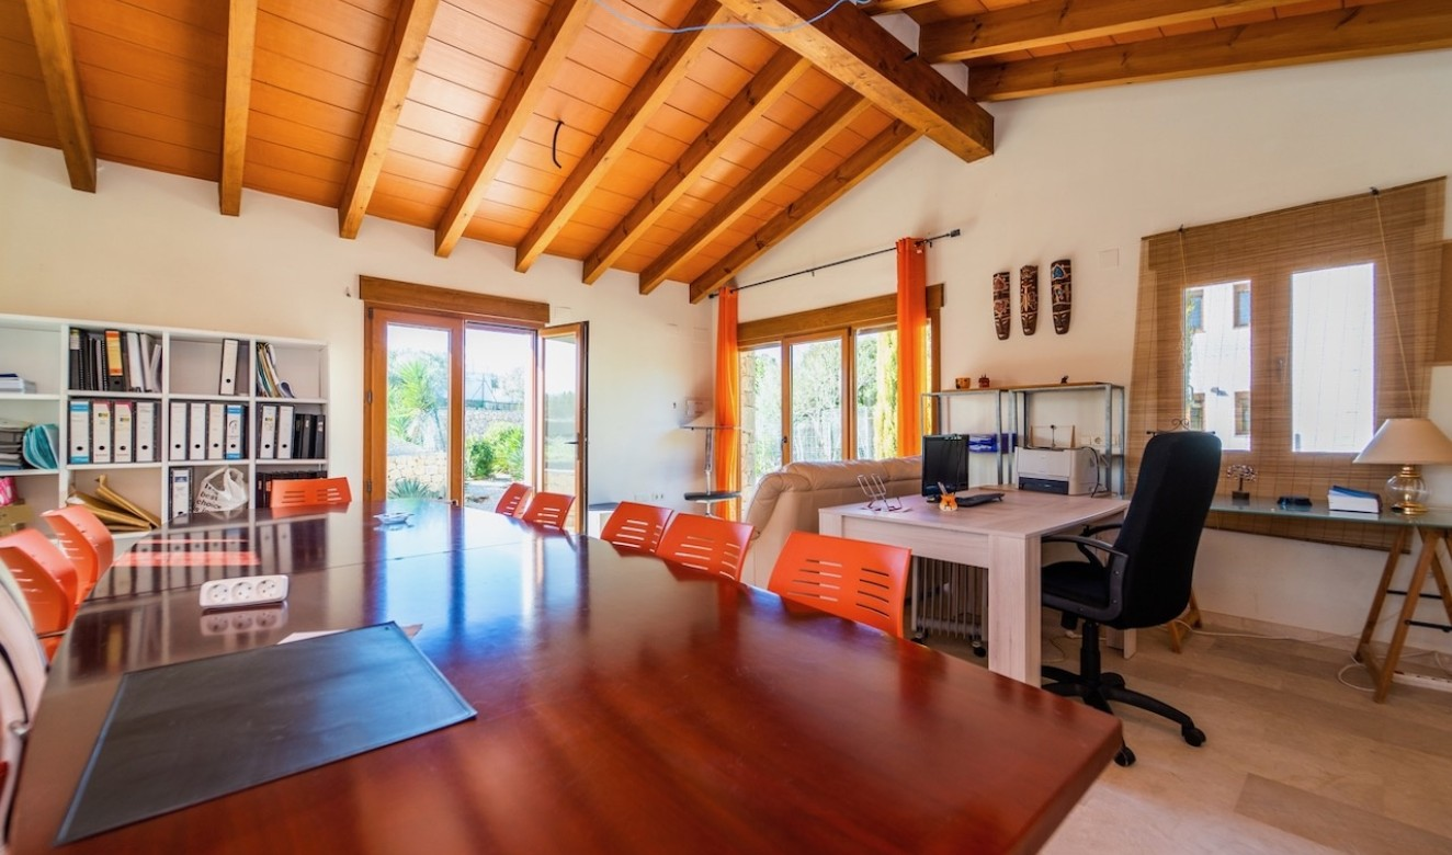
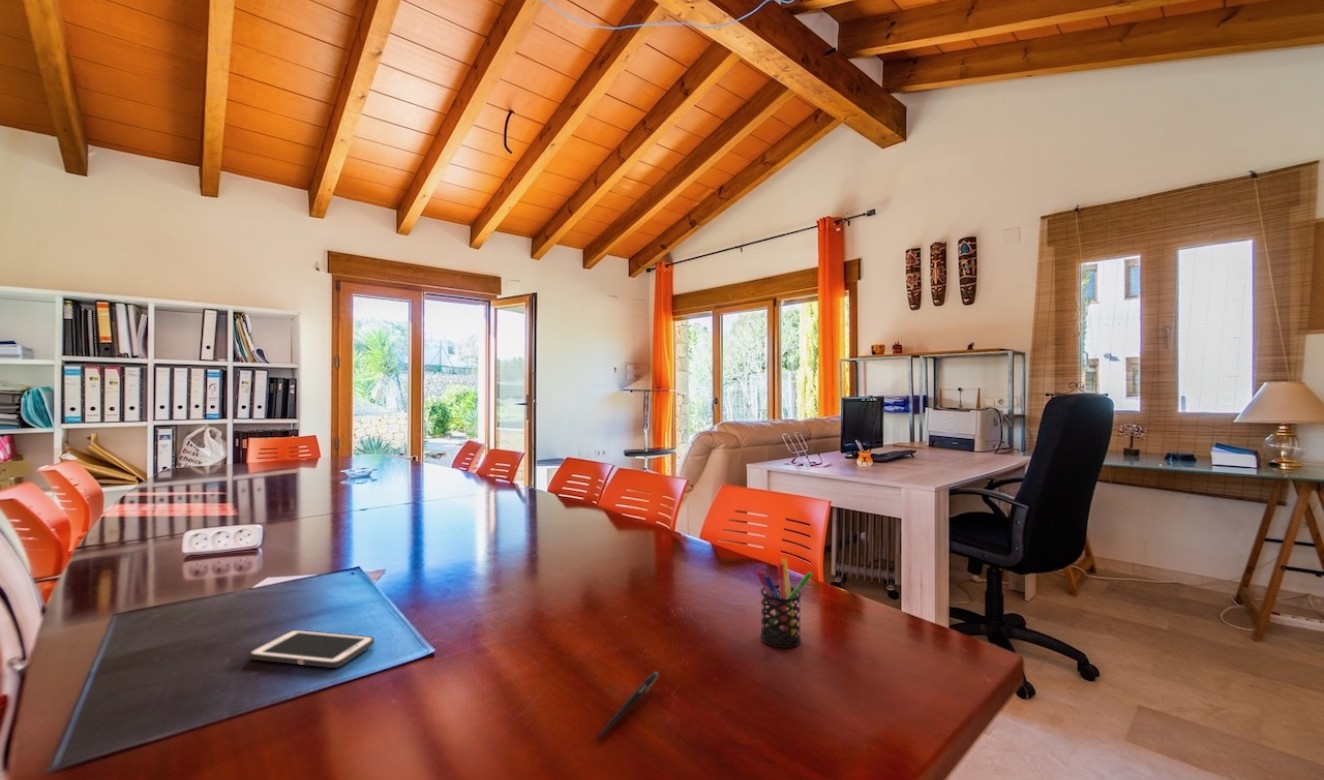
+ pen holder [755,557,814,649]
+ cell phone [248,629,376,669]
+ pen [596,670,660,740]
